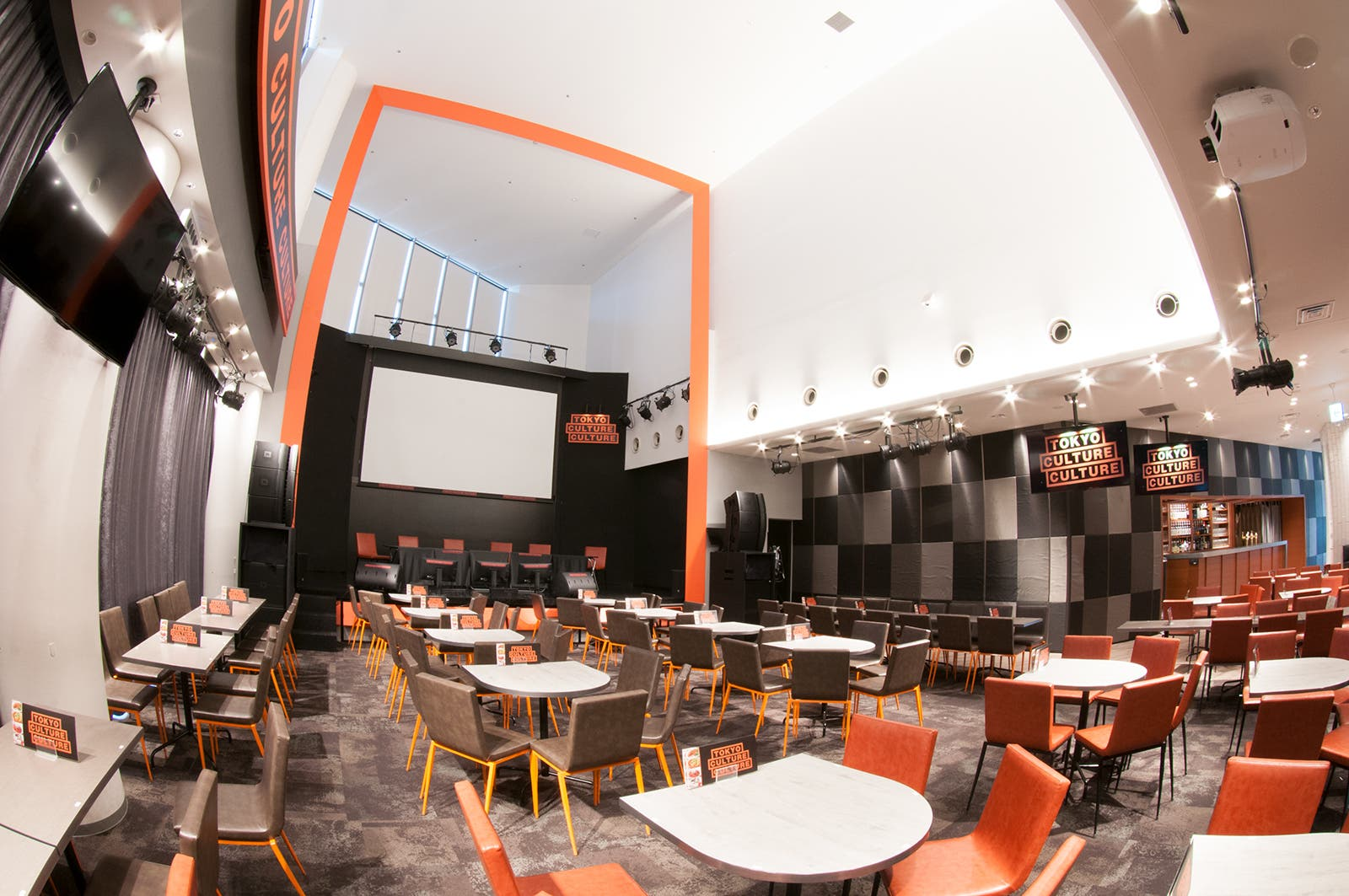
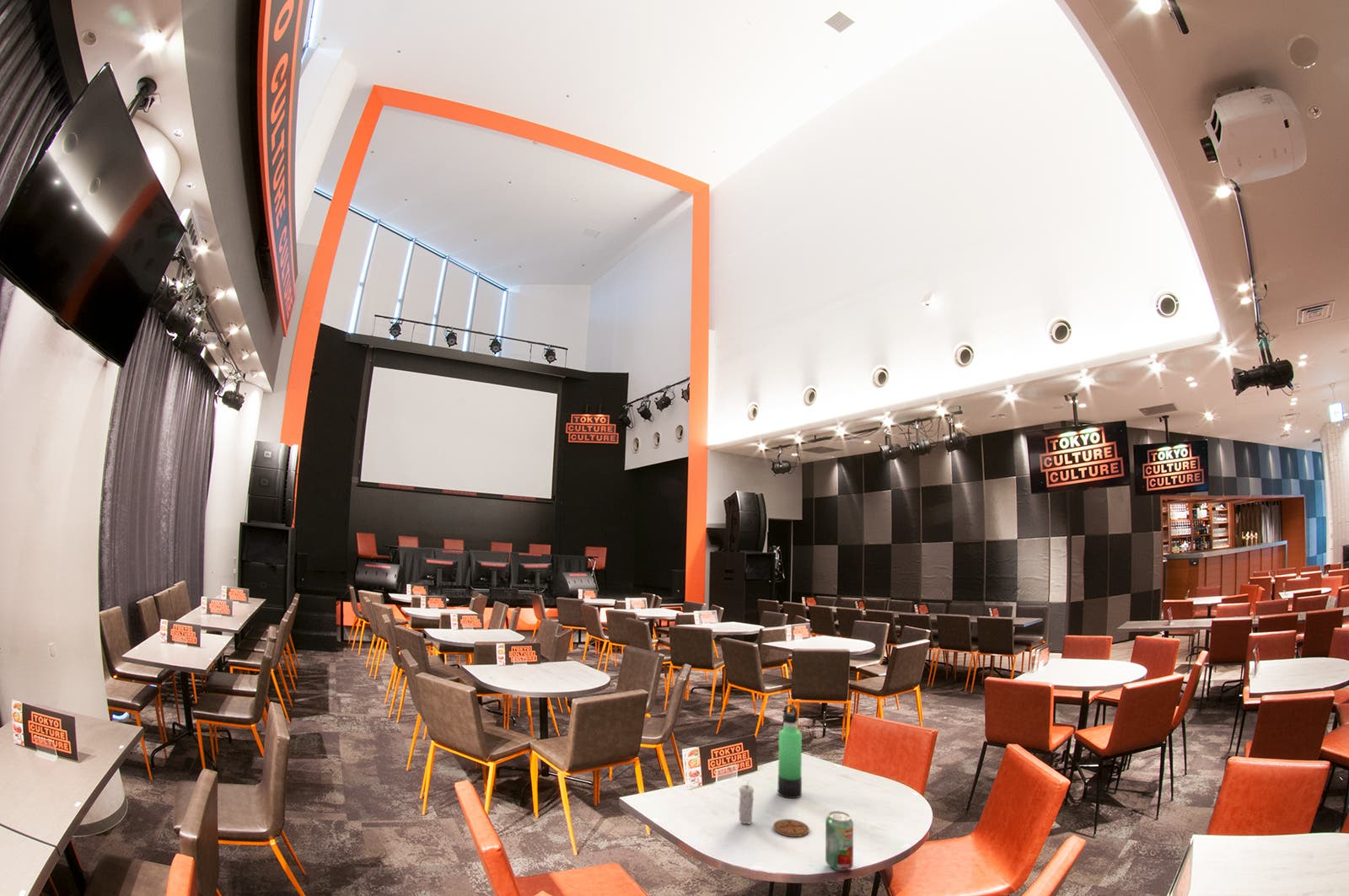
+ candle [738,780,755,825]
+ beverage can [825,810,854,872]
+ thermos bottle [777,704,803,799]
+ coaster [772,818,810,838]
